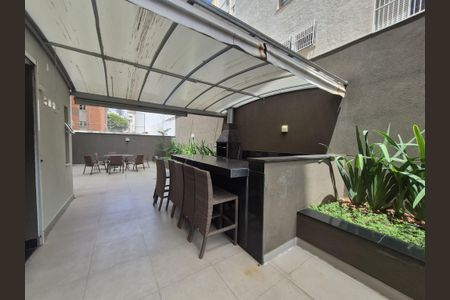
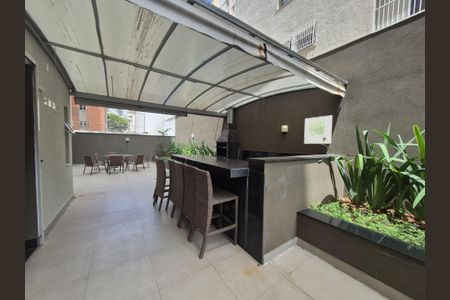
+ wall art [303,114,333,145]
